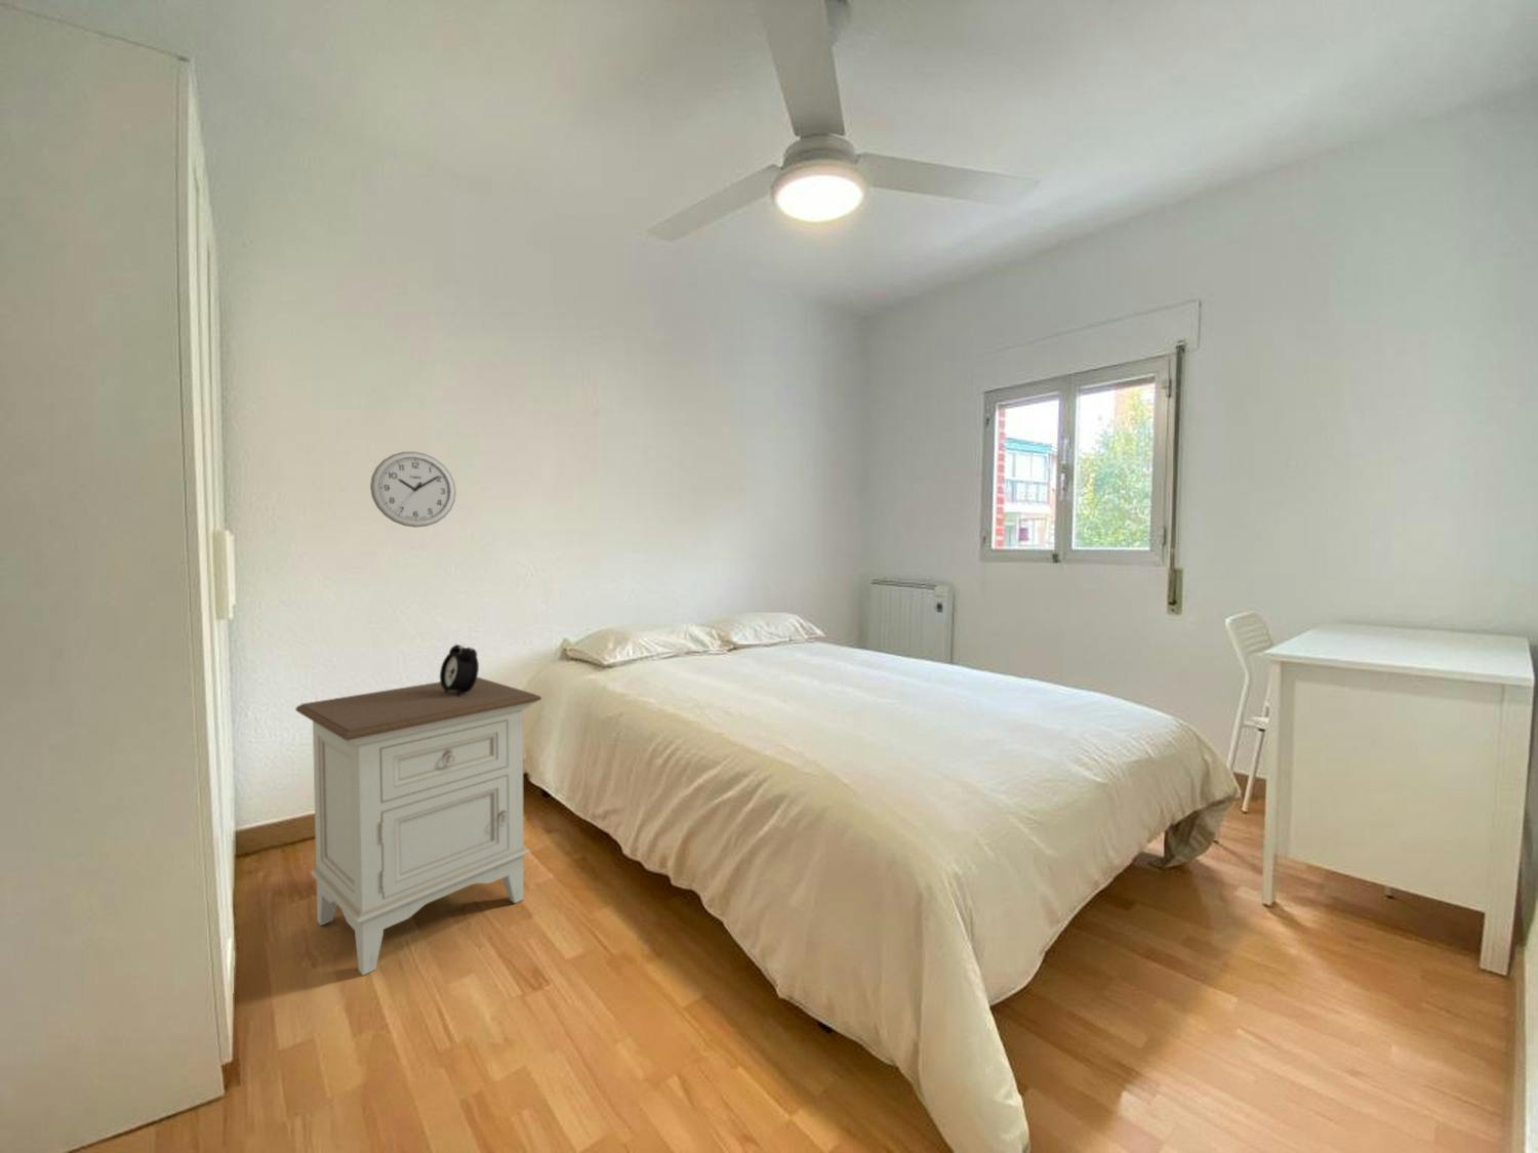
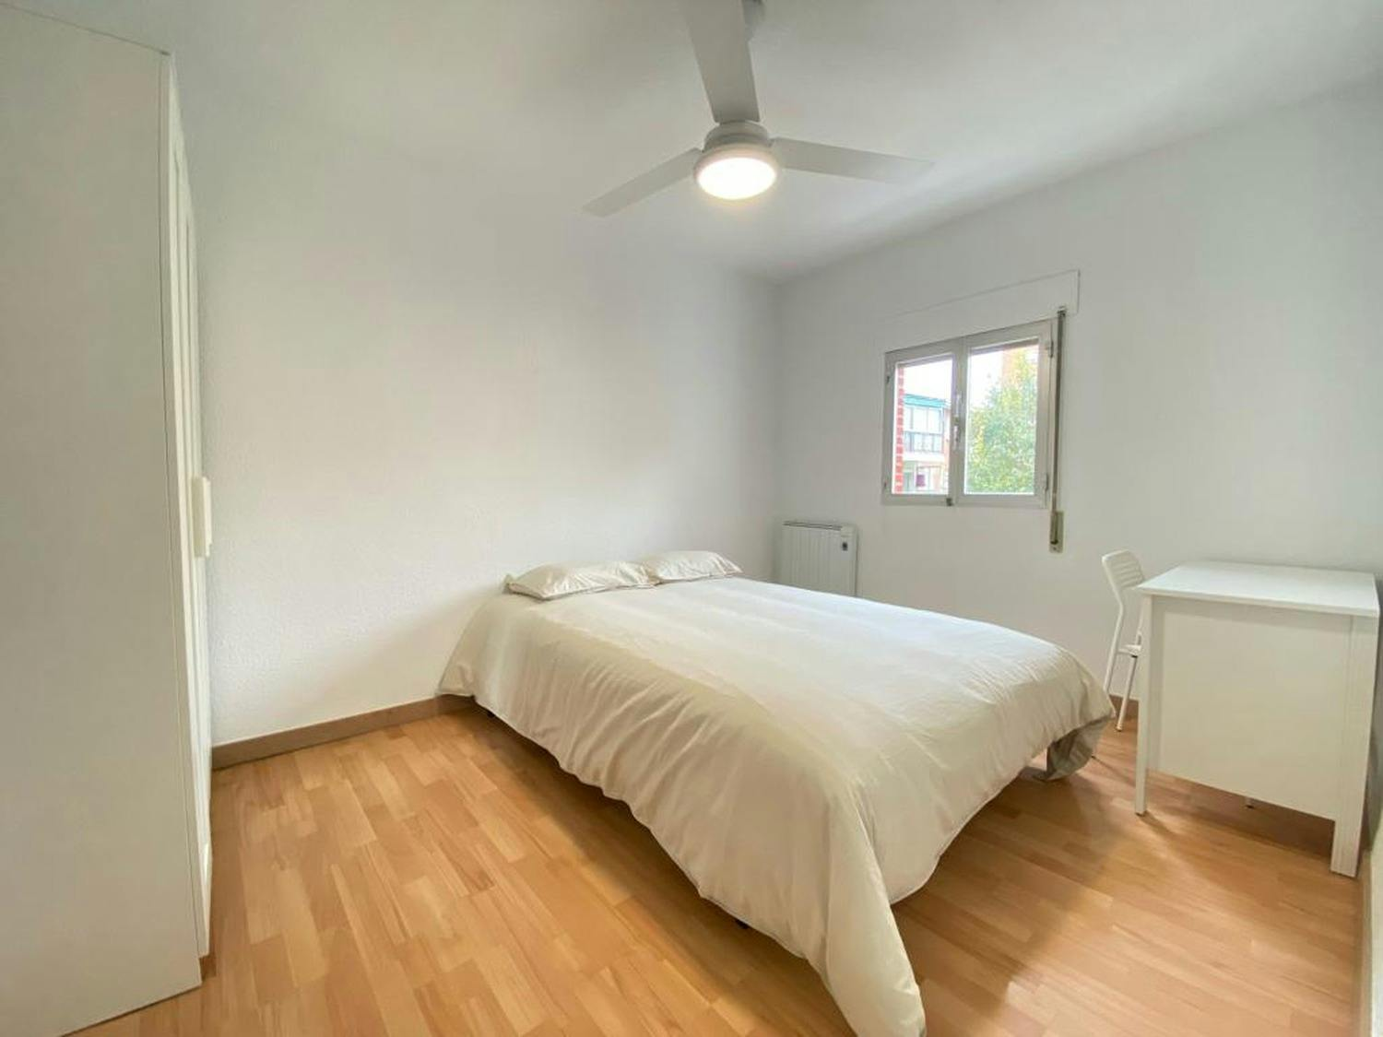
- nightstand [294,677,543,976]
- wall clock [369,451,458,529]
- alarm clock [438,643,480,696]
